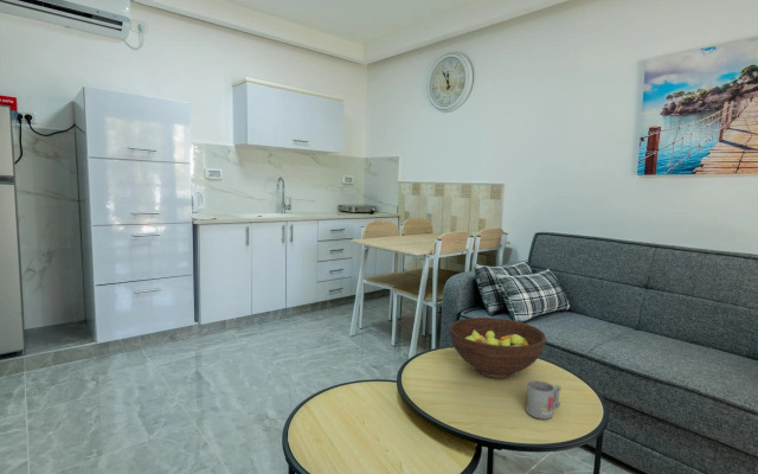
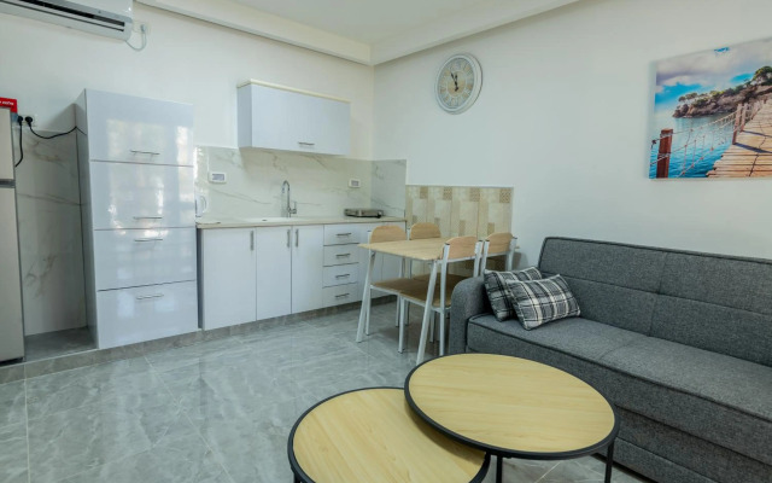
- fruit bowl [449,316,547,379]
- mug [526,379,563,421]
